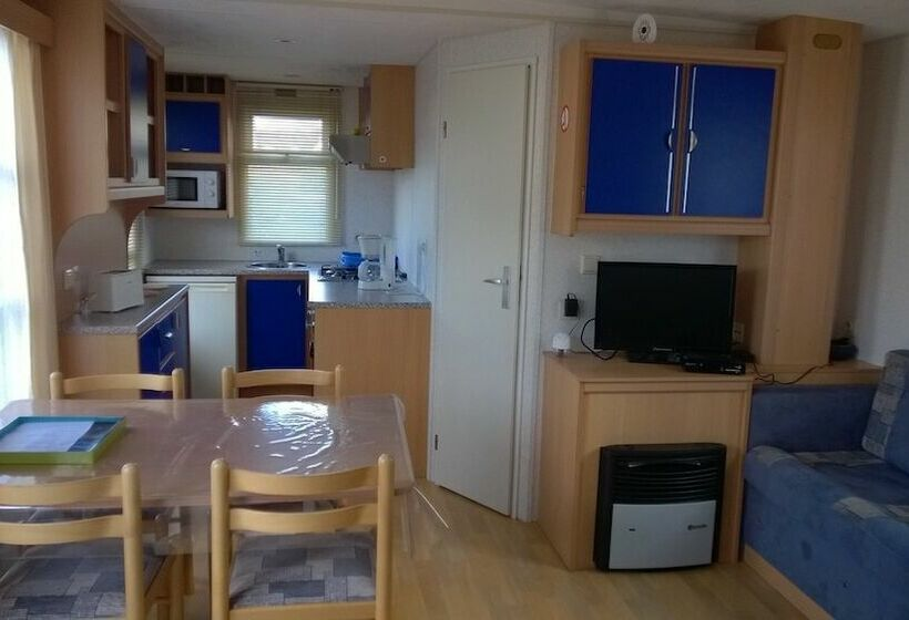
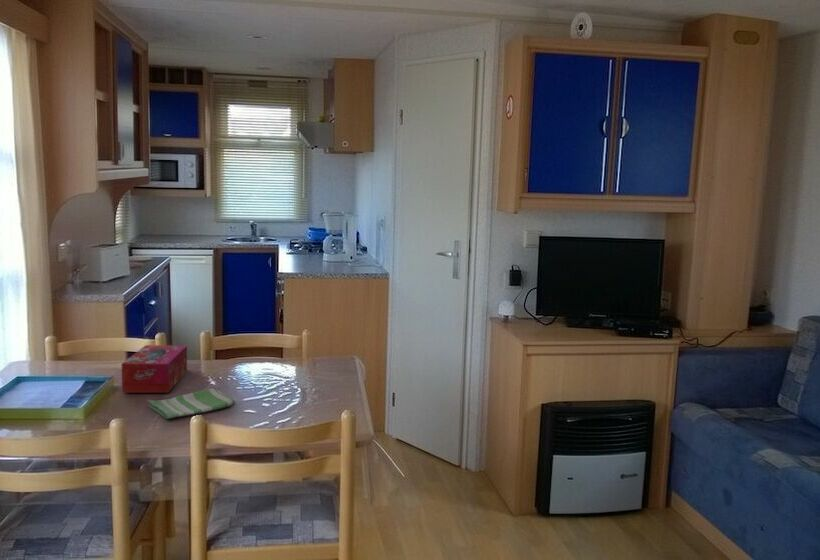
+ dish towel [147,388,237,420]
+ tissue box [121,344,188,394]
